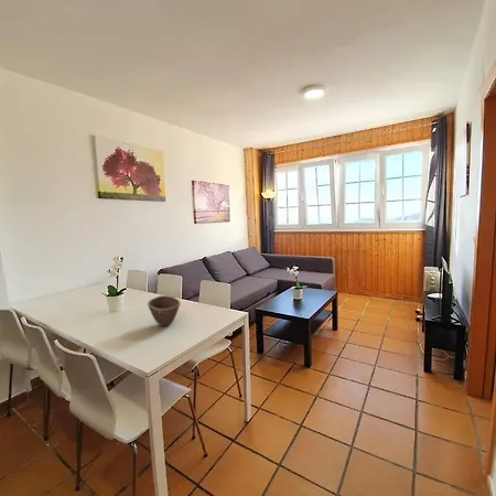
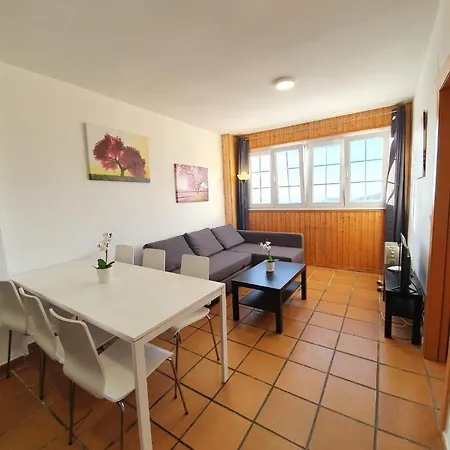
- bowl [147,294,182,327]
